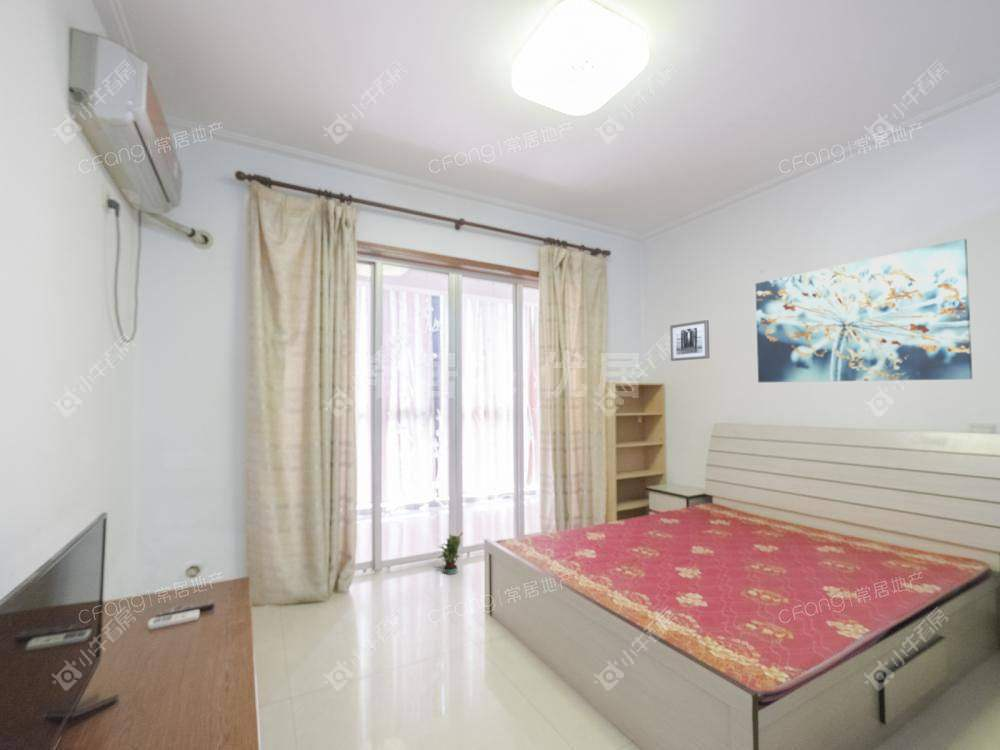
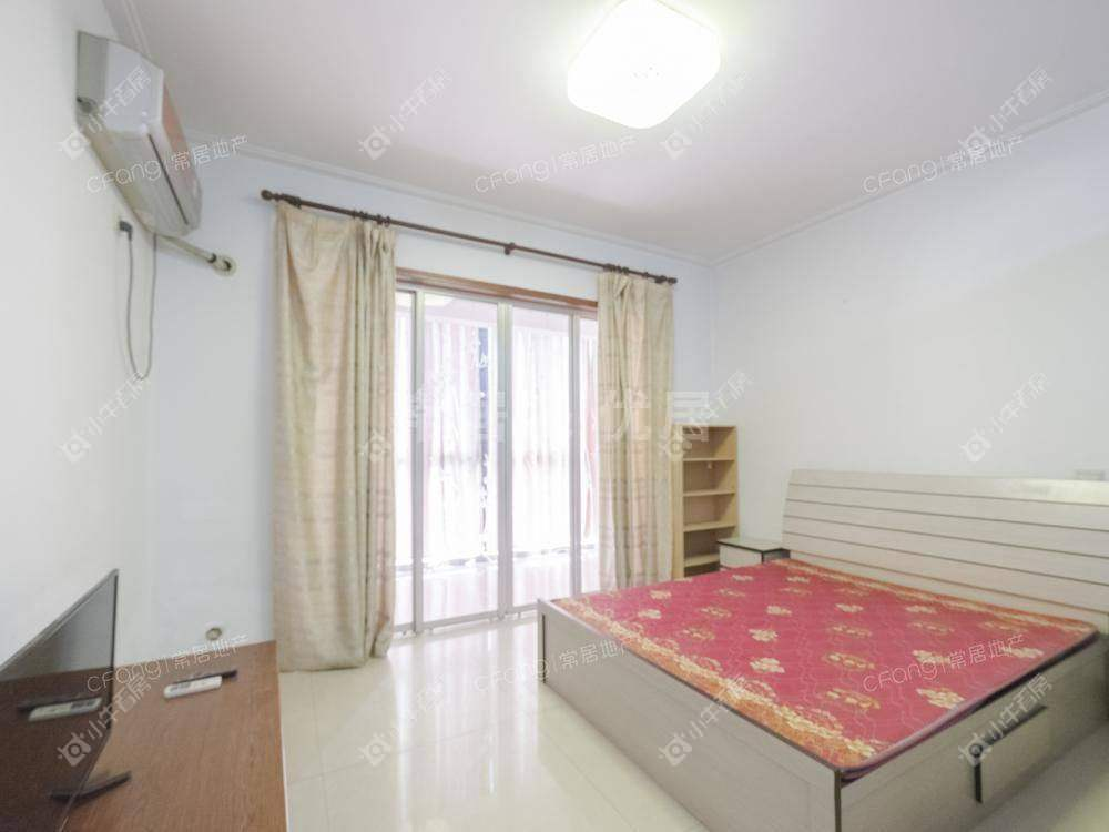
- wall art [755,238,973,383]
- potted plant [437,531,464,576]
- wall art [669,319,710,362]
